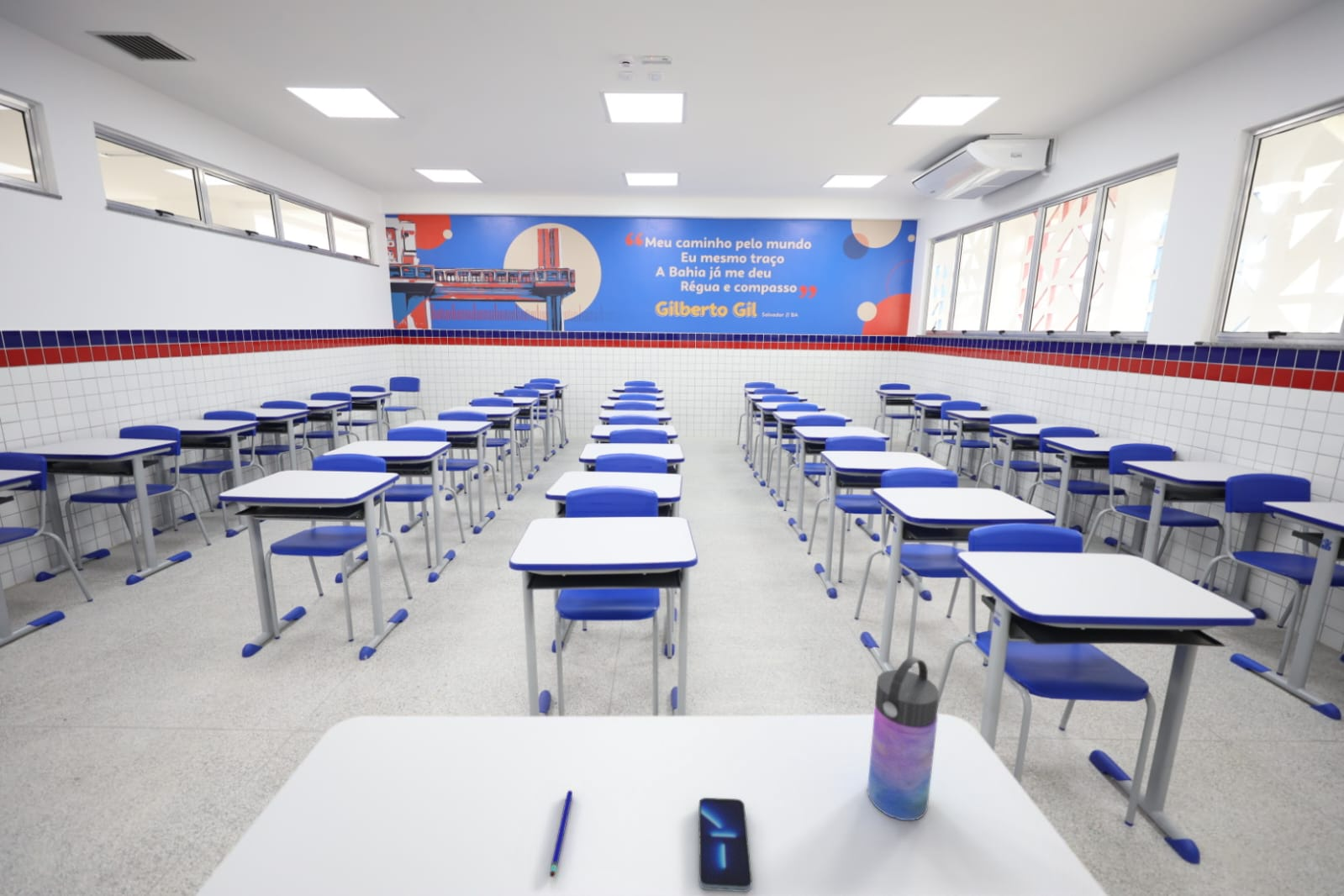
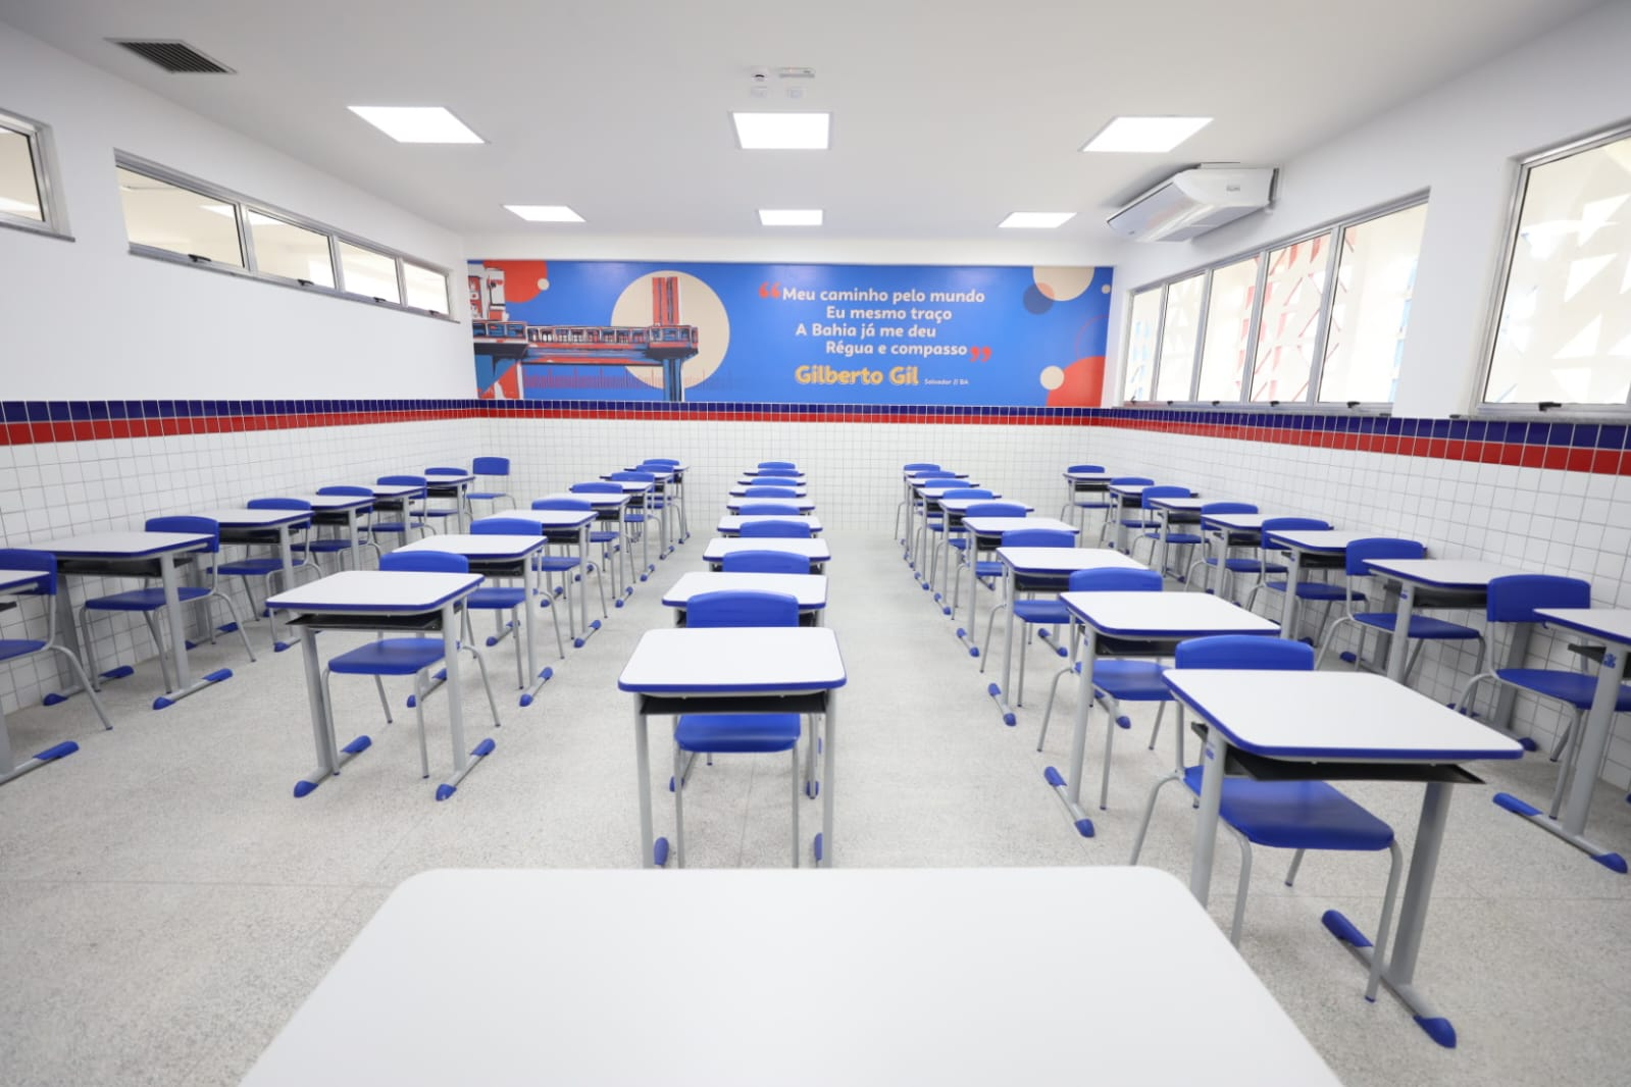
- smartphone [698,797,753,893]
- pen [549,789,573,878]
- water bottle [867,656,940,821]
